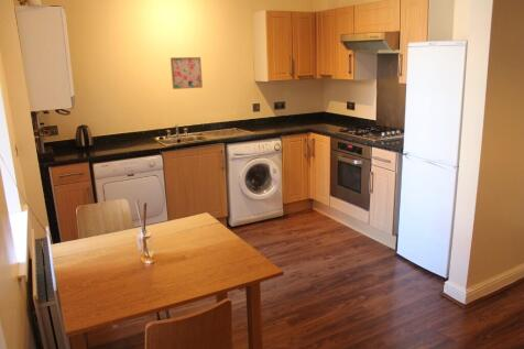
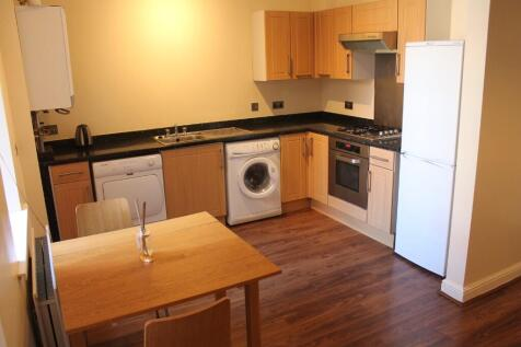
- wall art [170,56,204,90]
